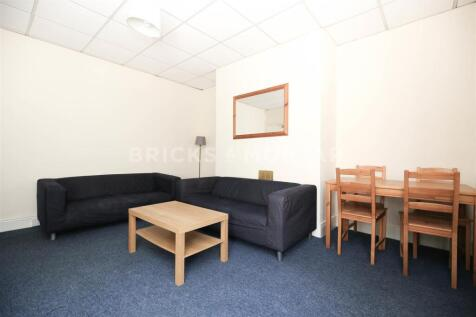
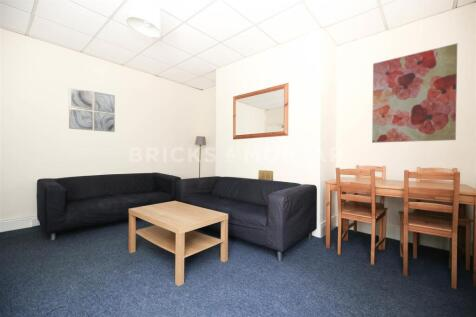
+ wall art [371,42,458,144]
+ wall art [68,86,116,133]
